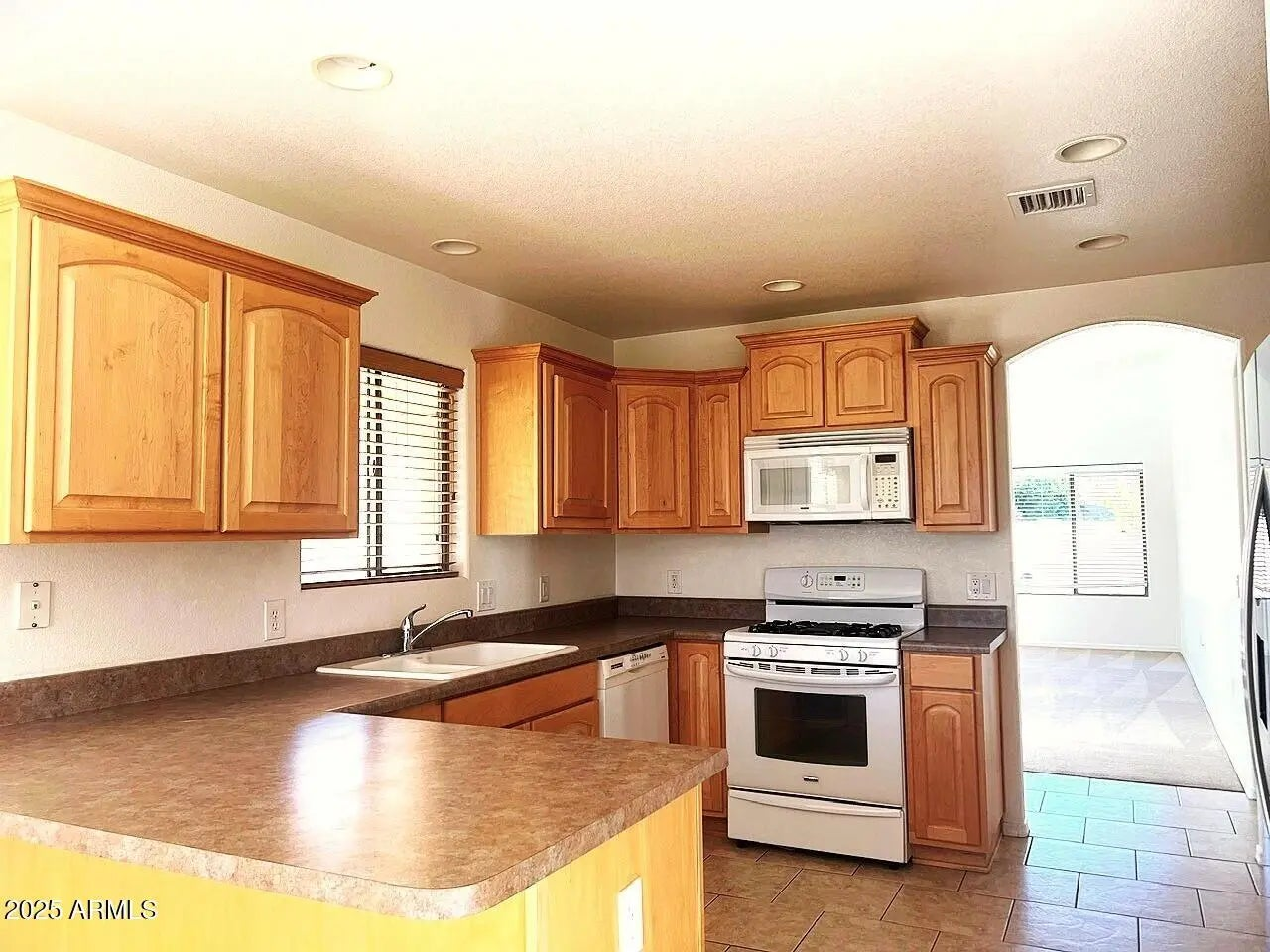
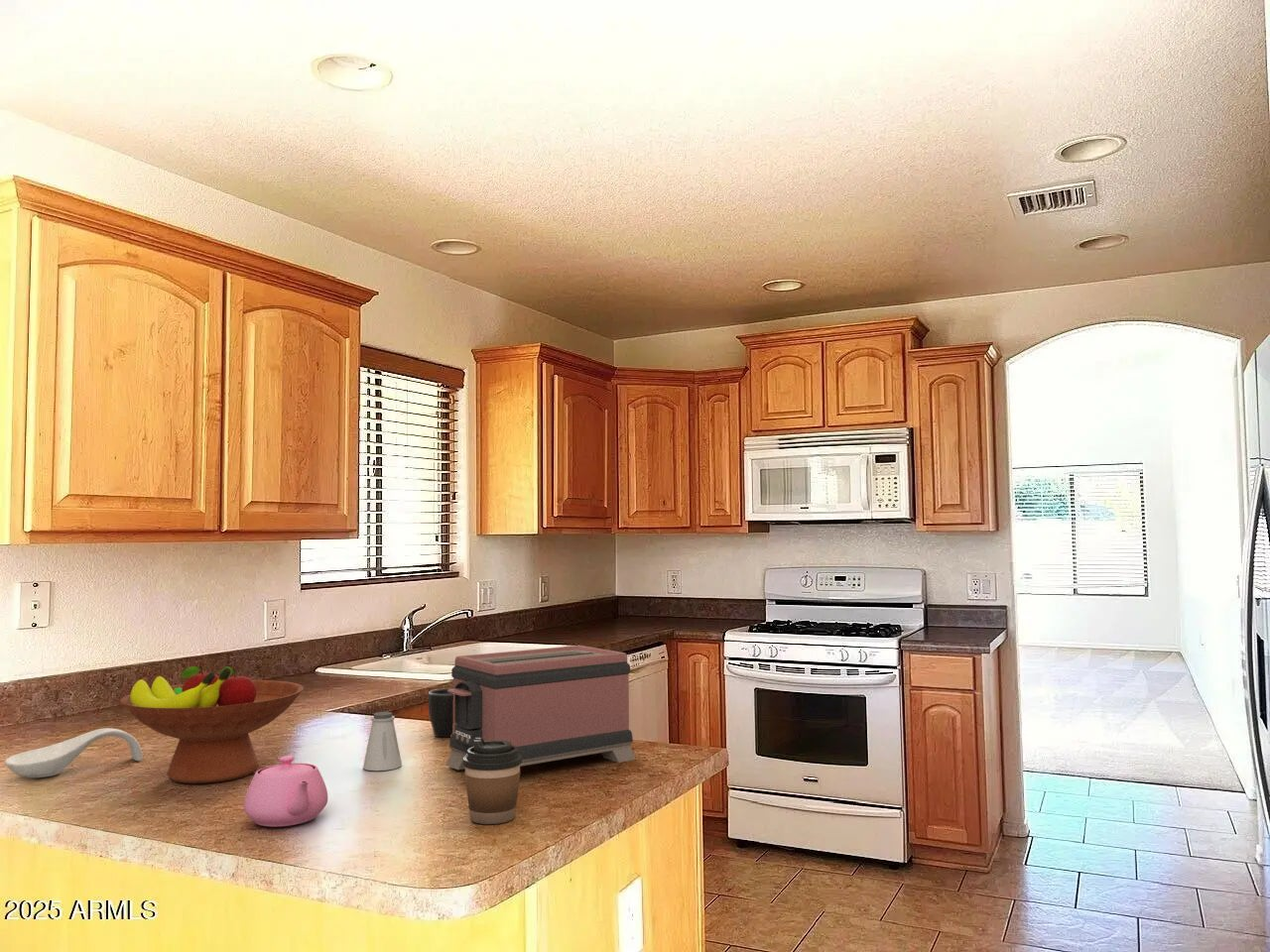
+ saltshaker [362,711,403,772]
+ coffee cup [463,738,522,825]
+ spoon rest [4,727,143,778]
+ mug [428,687,453,738]
+ teapot [243,755,328,828]
+ fruit bowl [119,665,305,784]
+ toaster [445,645,637,771]
